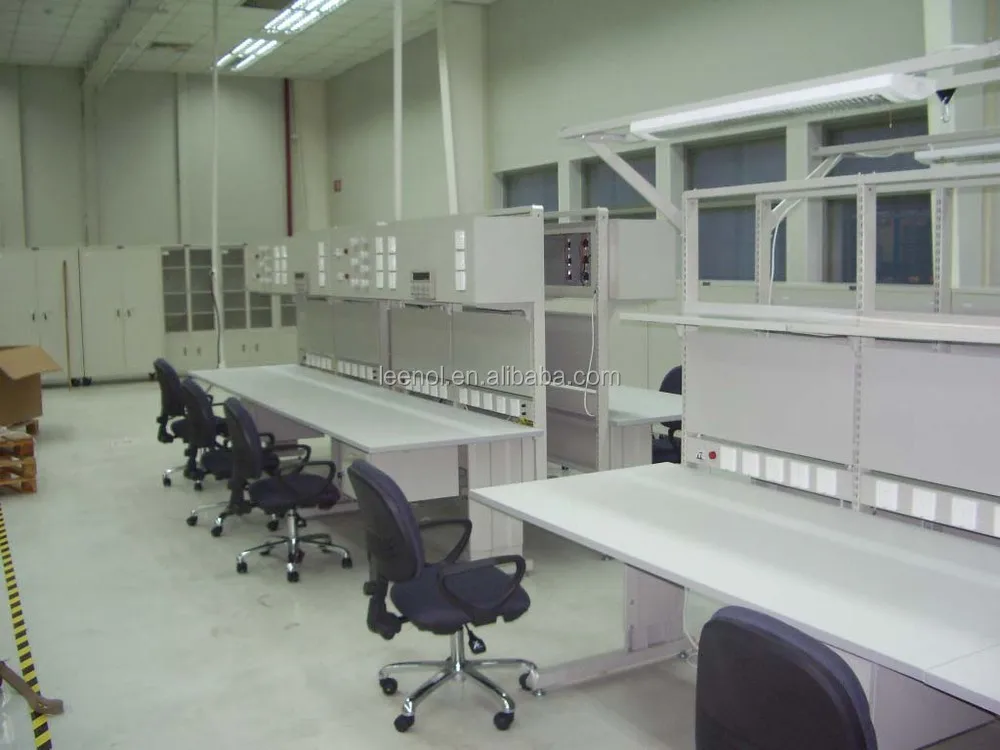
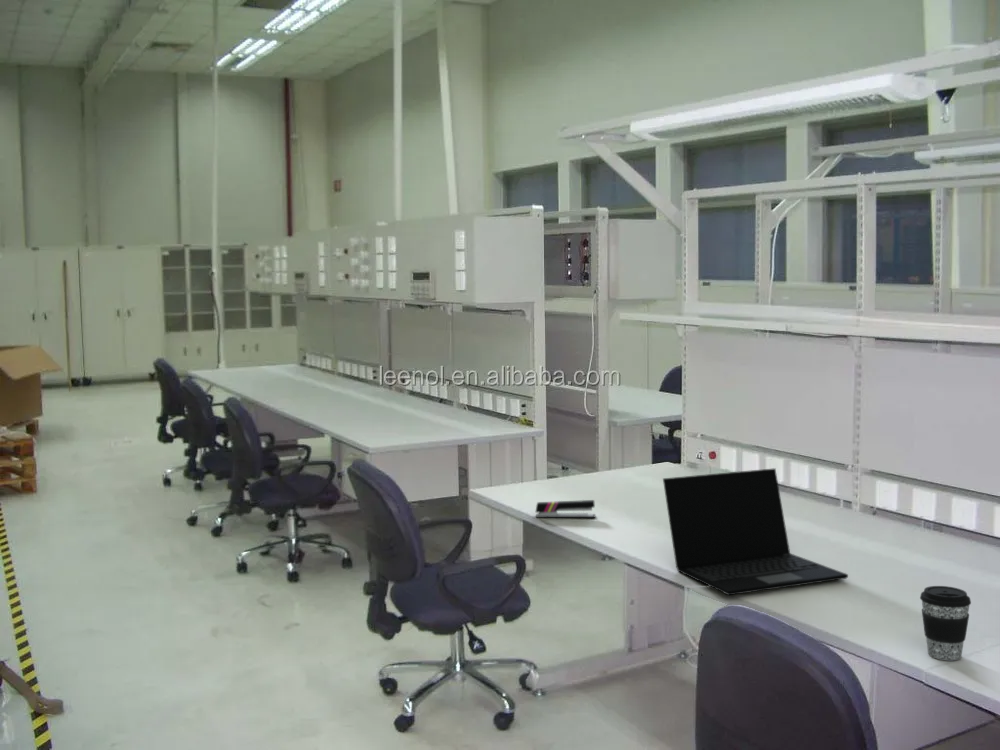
+ stapler [535,499,596,519]
+ coffee cup [919,585,972,661]
+ laptop [662,467,849,596]
